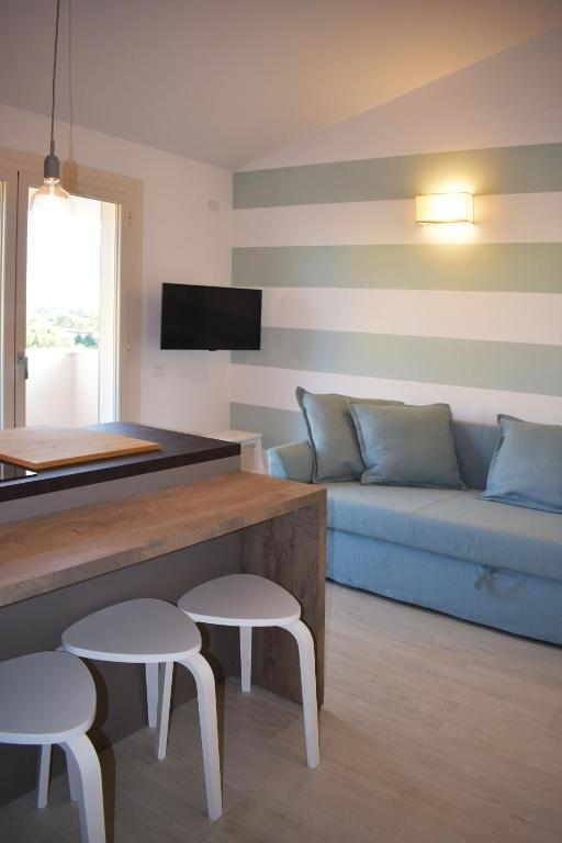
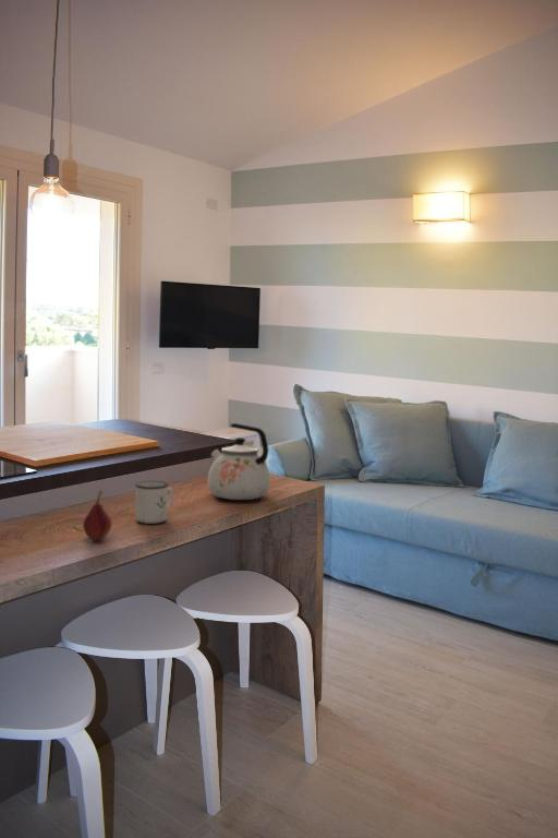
+ kettle [207,422,271,501]
+ mug [134,480,174,525]
+ fruit [82,489,112,541]
